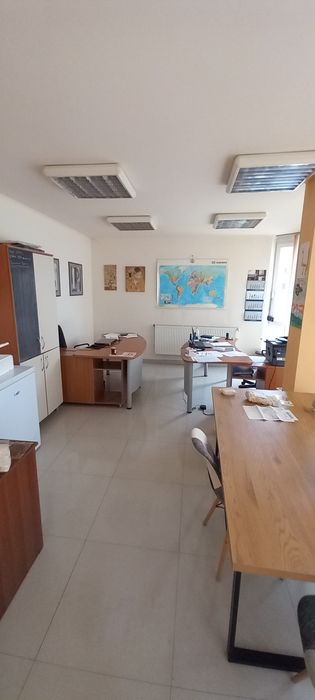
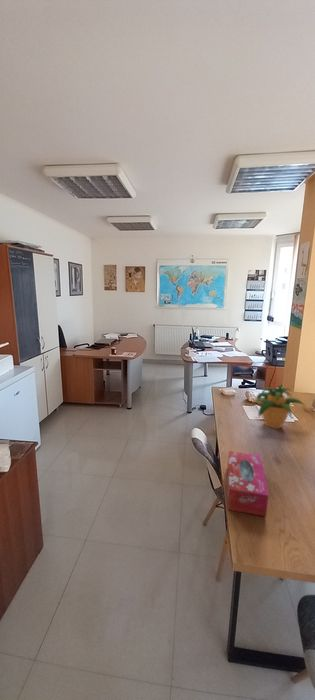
+ tissue box [227,450,269,517]
+ potted plant [251,383,307,429]
